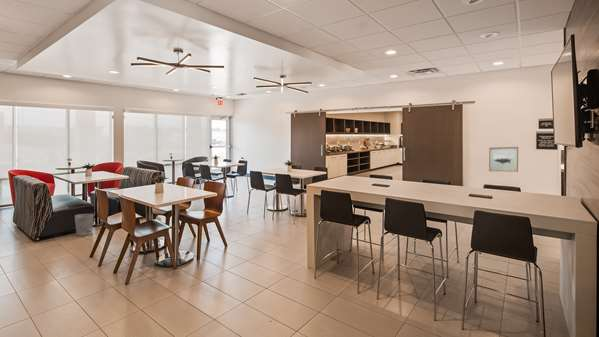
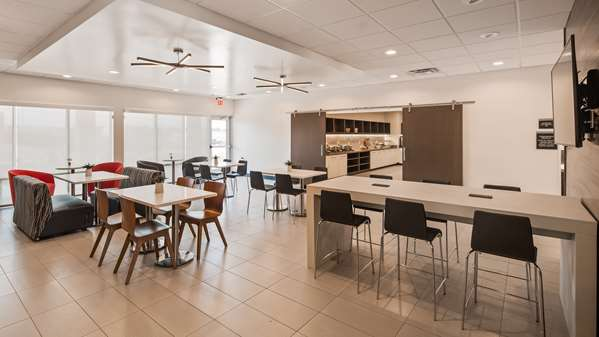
- wastebasket [74,213,95,237]
- wall art [488,146,519,173]
